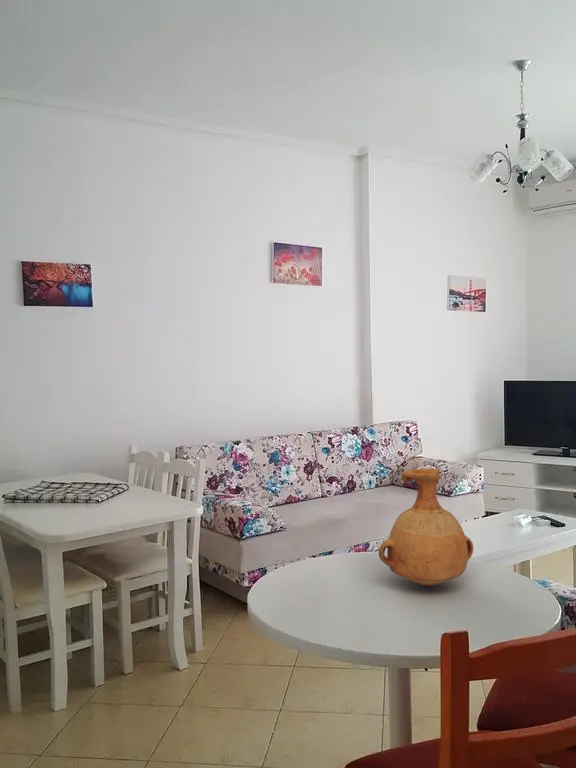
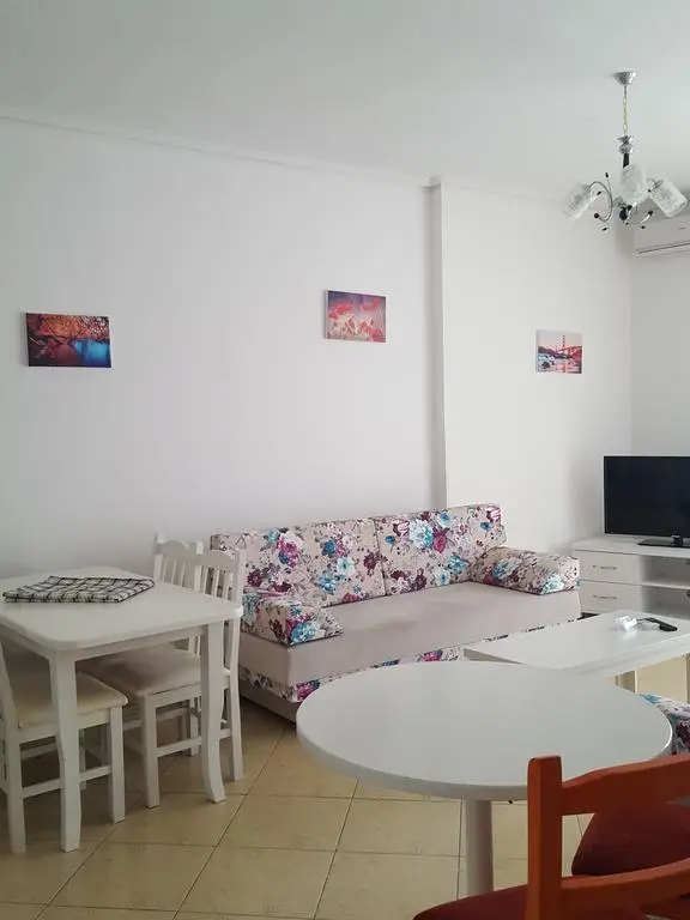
- vase [378,467,474,588]
